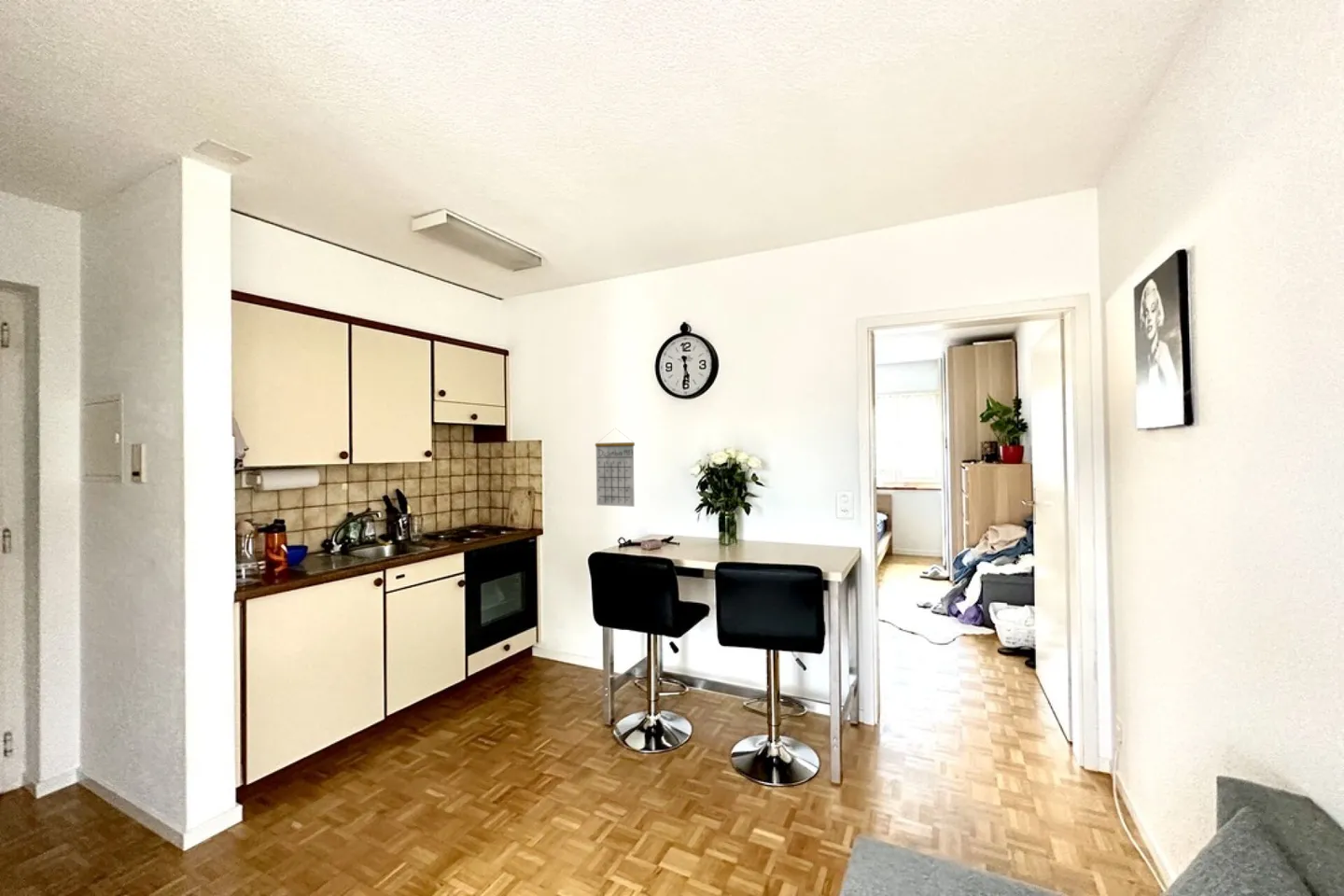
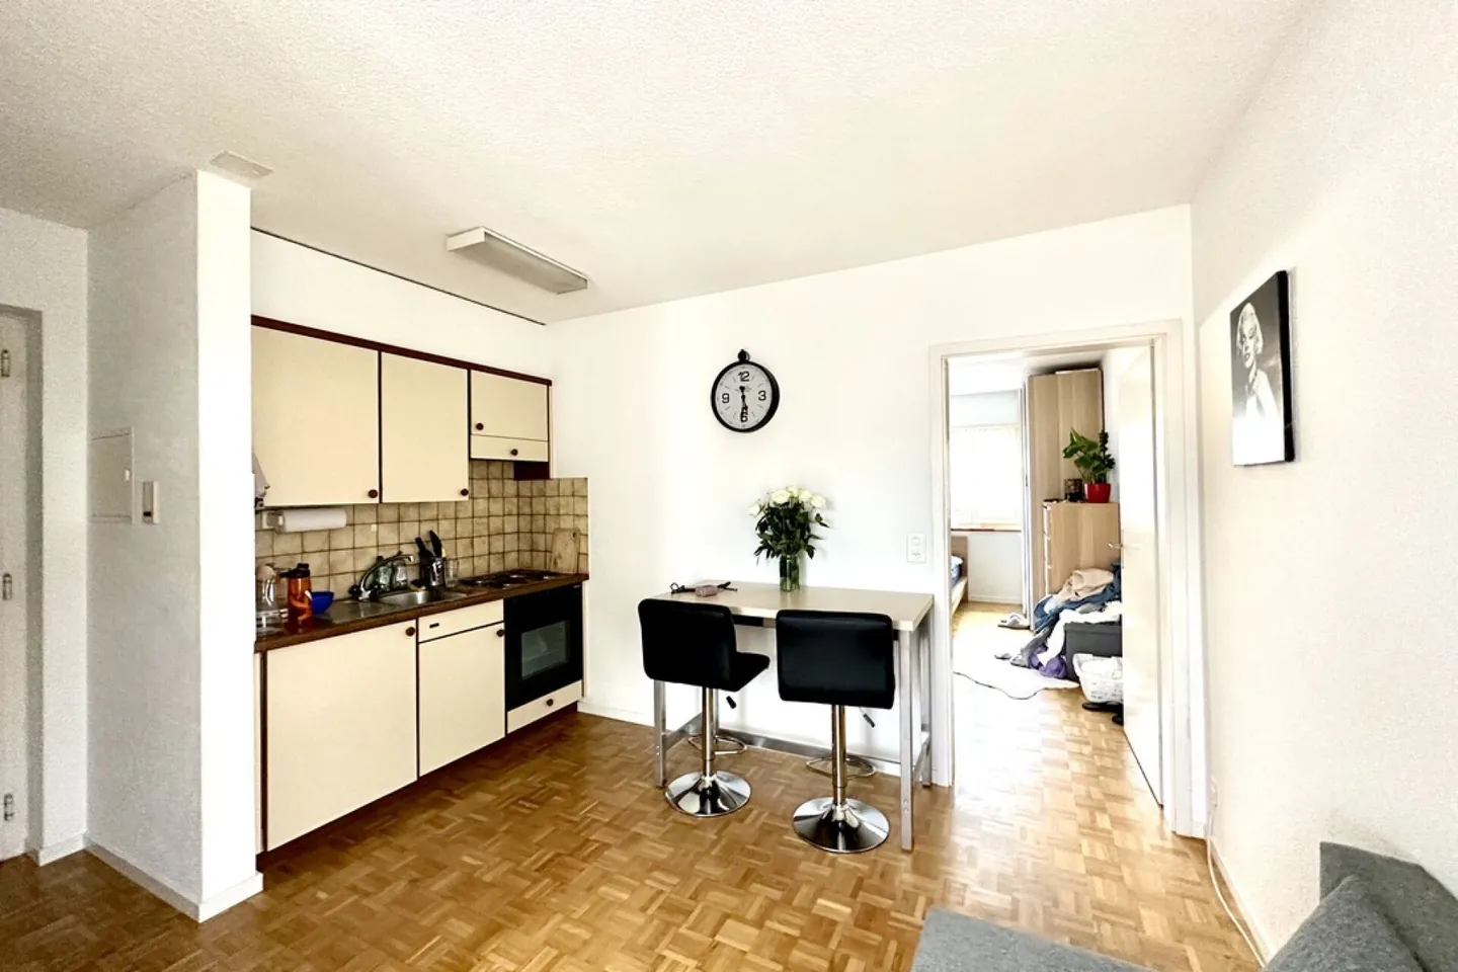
- calendar [595,428,636,508]
